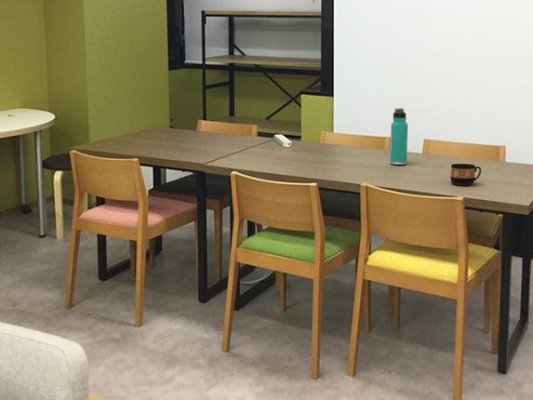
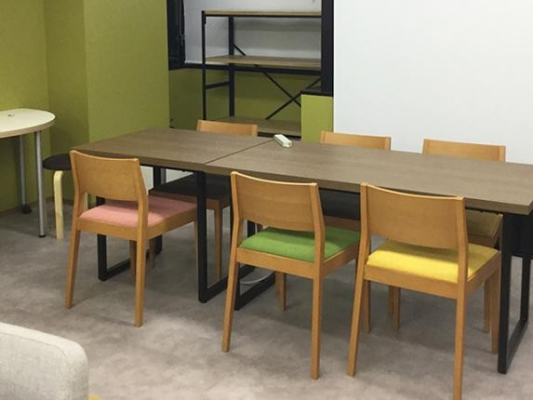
- cup [449,163,482,186]
- thermos bottle [389,107,409,166]
